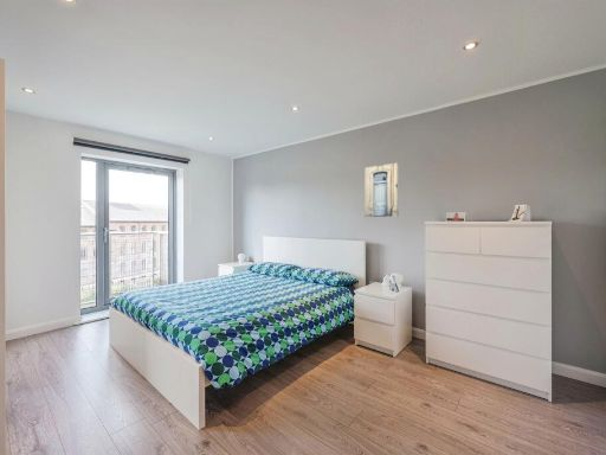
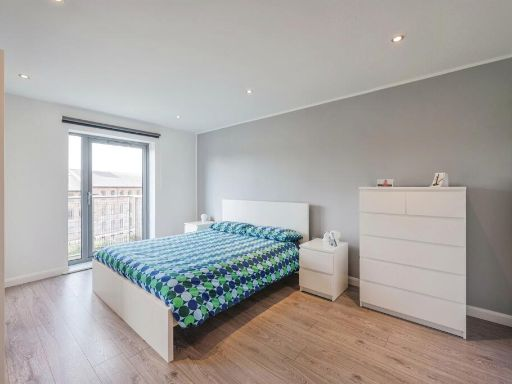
- wall art [363,161,400,218]
